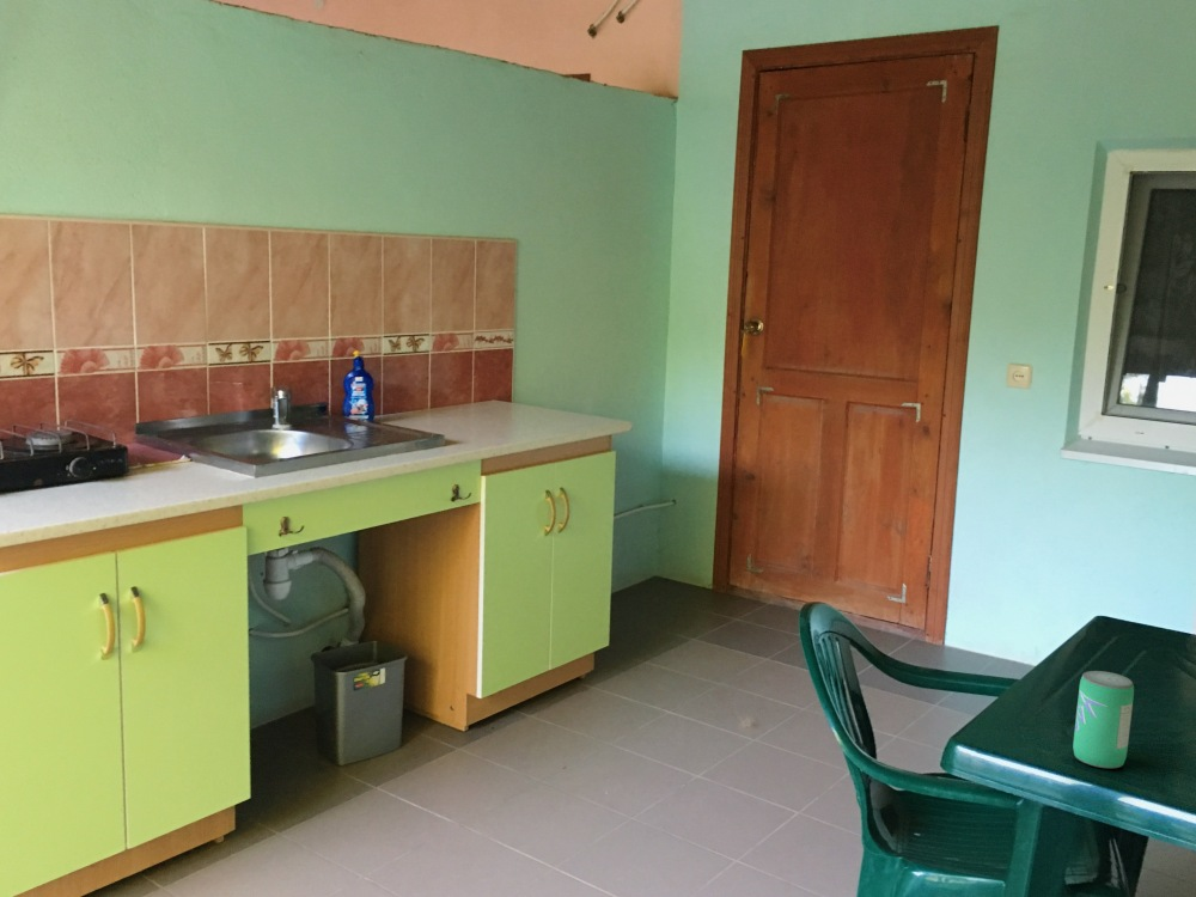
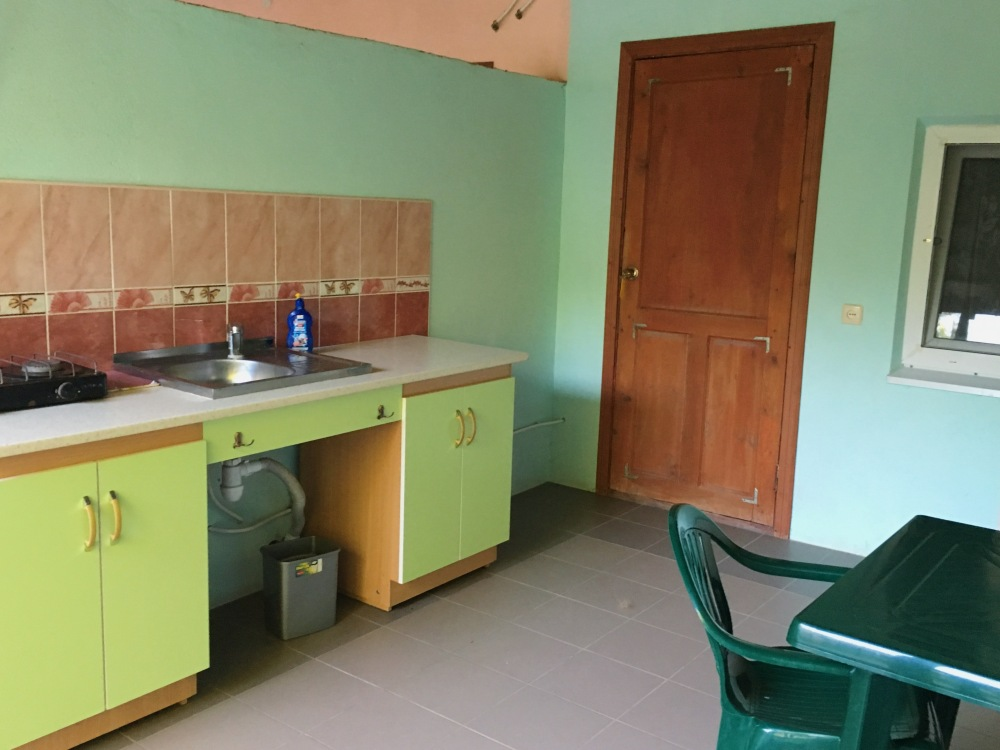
- beverage can [1072,670,1135,769]
